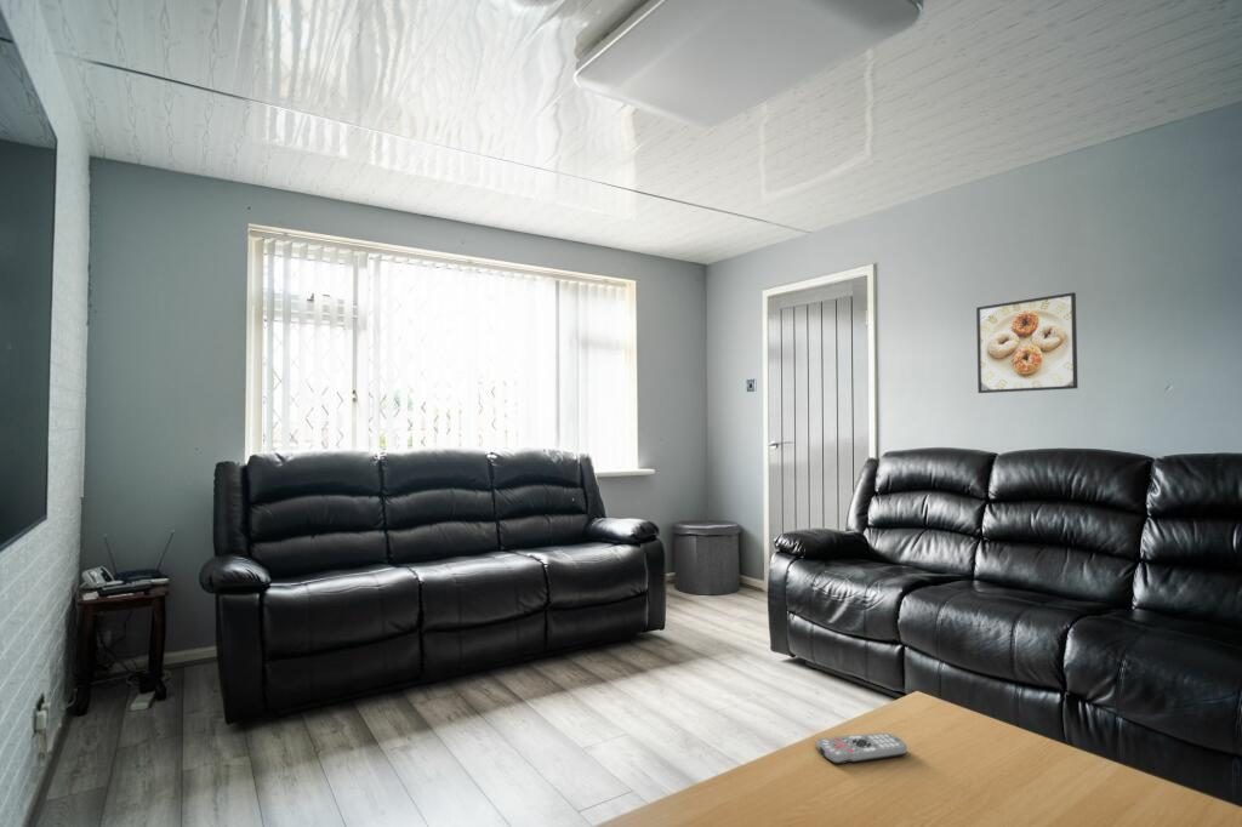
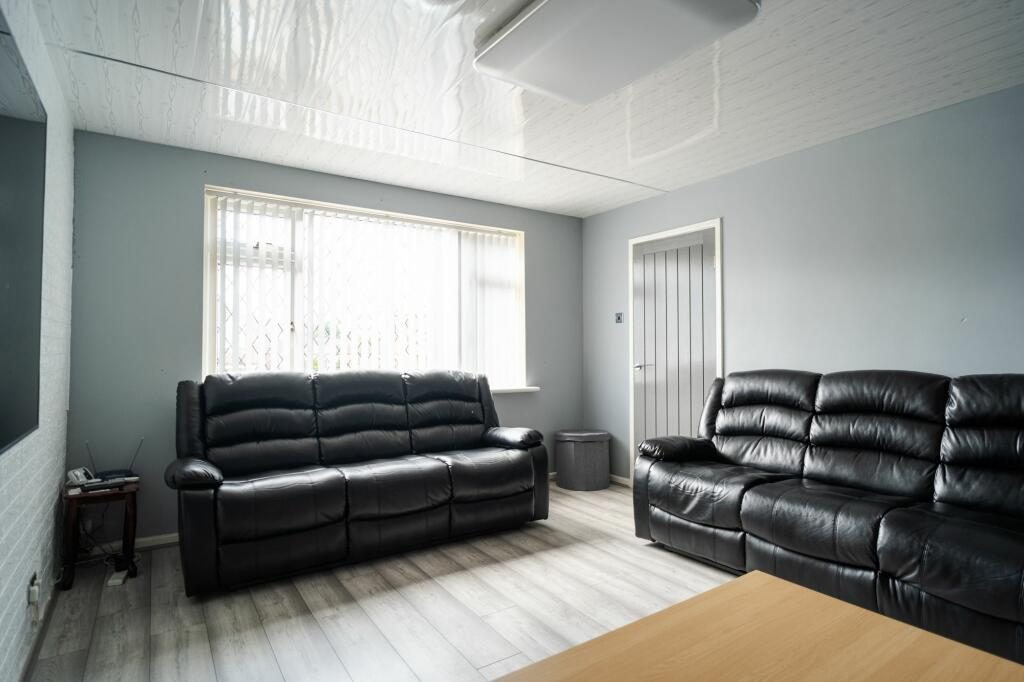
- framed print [975,291,1079,394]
- remote control [815,732,908,765]
